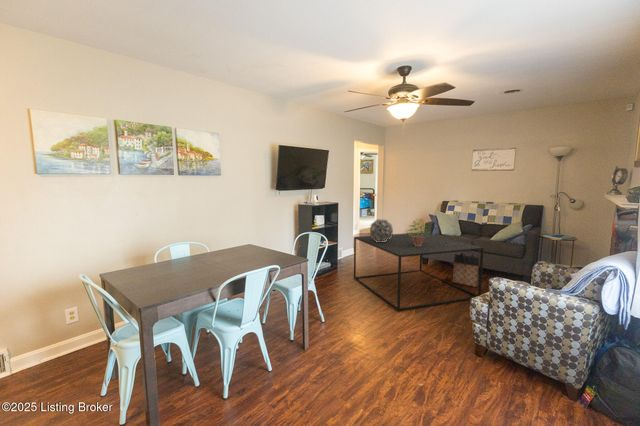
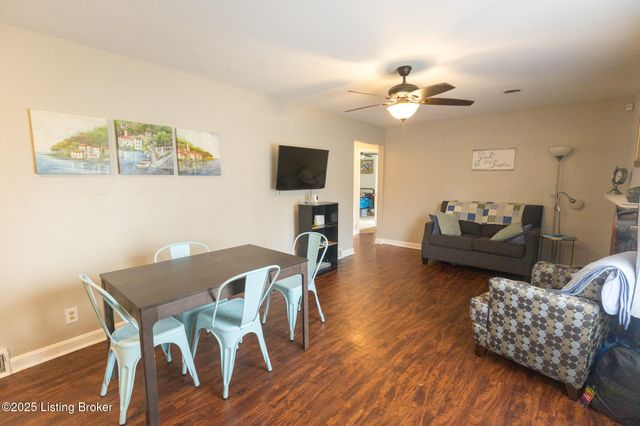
- potted plant [405,218,431,246]
- bag [451,252,480,288]
- coffee table [353,232,485,312]
- decorative sphere [369,218,394,242]
